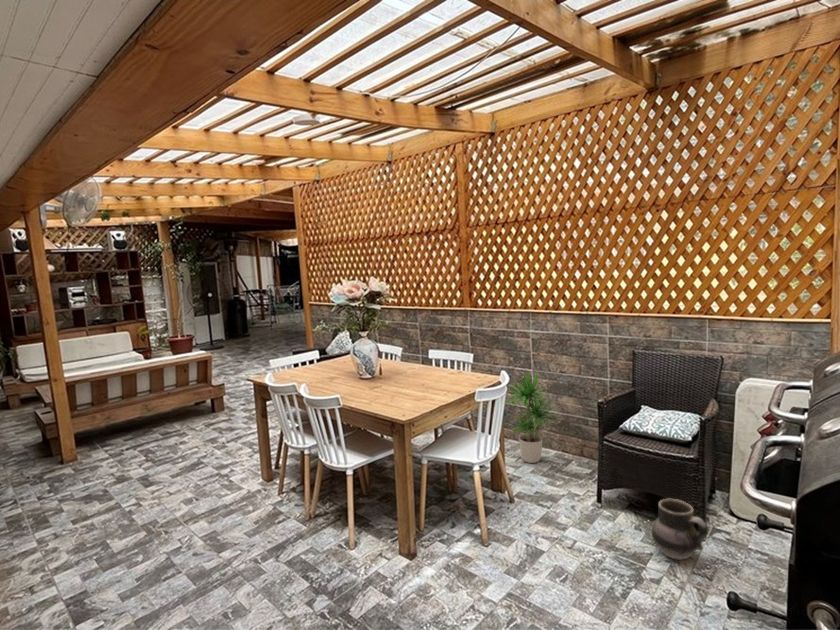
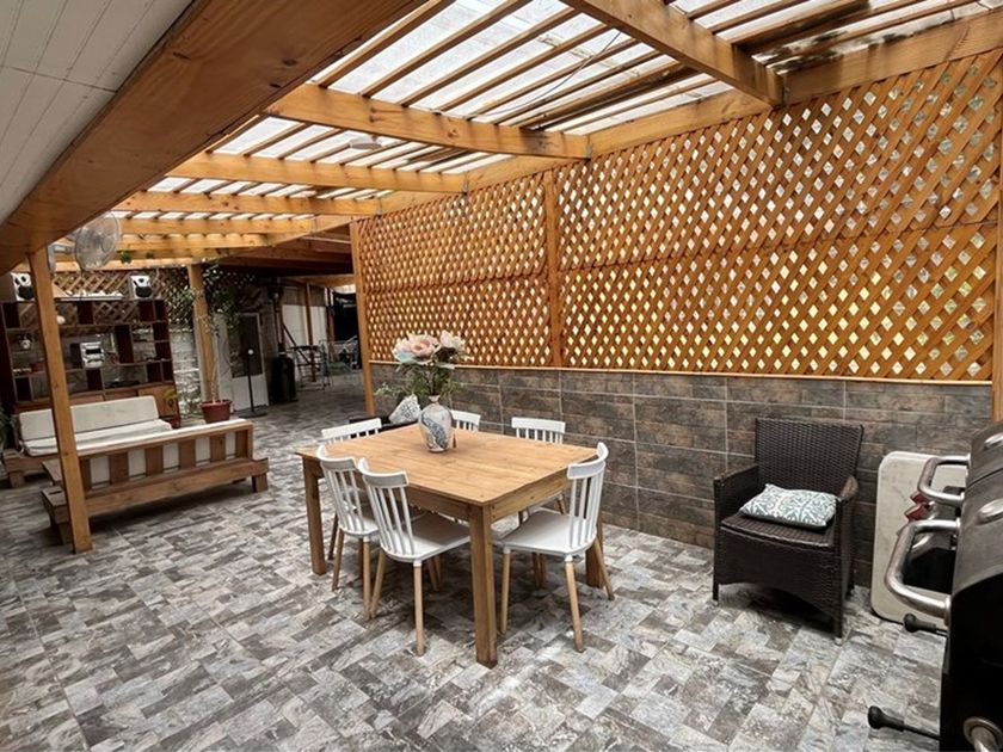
- ceramic jug [651,497,709,561]
- potted plant [504,371,561,464]
